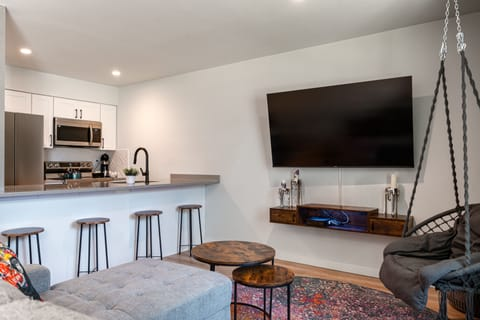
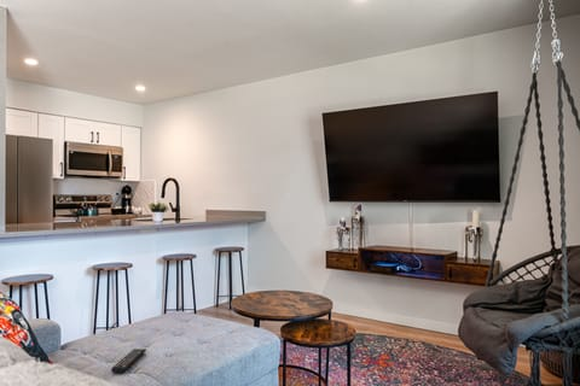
+ remote control [110,347,147,374]
